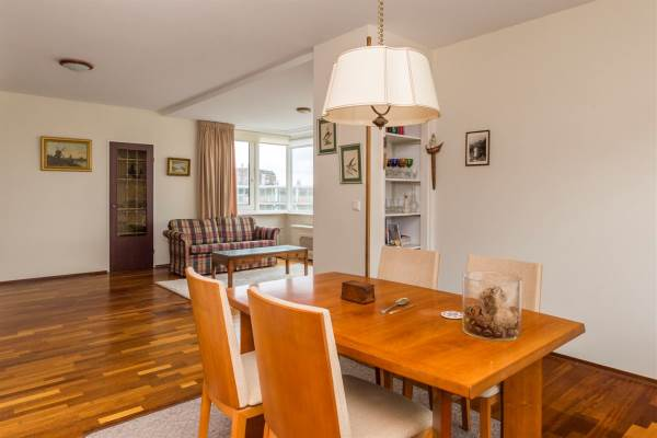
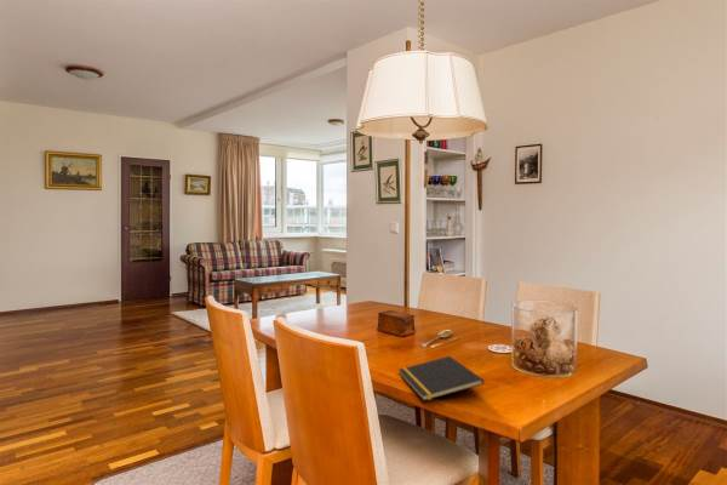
+ notepad [397,355,485,403]
